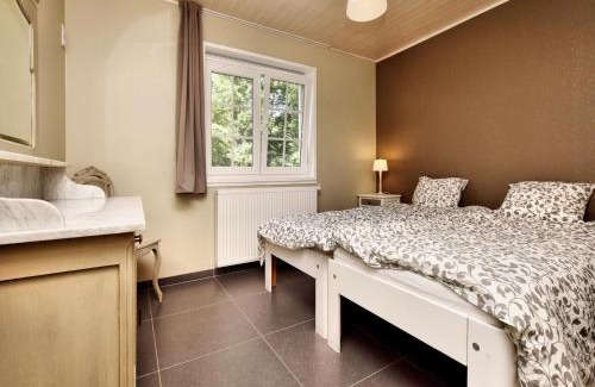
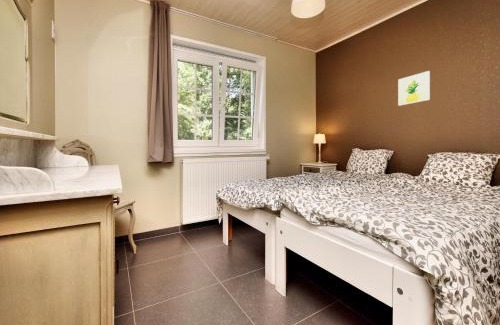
+ wall art [397,70,431,107]
